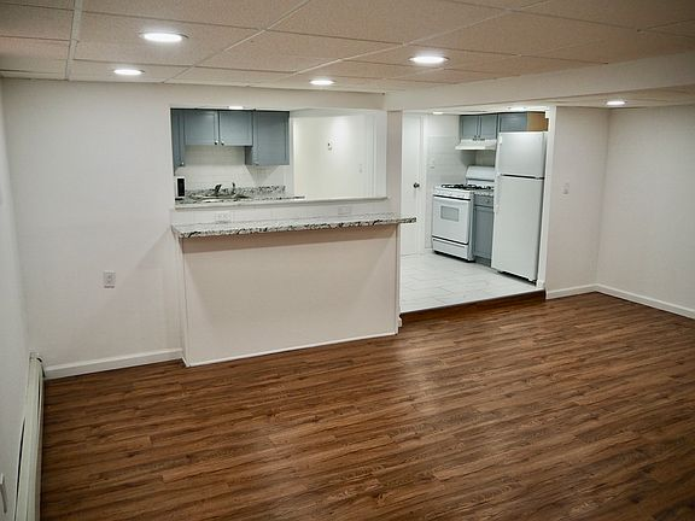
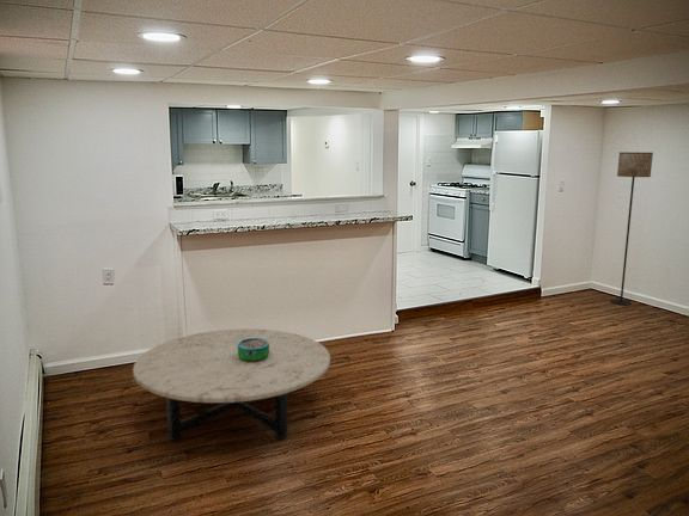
+ floor lamp [610,152,654,306]
+ decorative bowl [238,338,269,362]
+ coffee table [132,327,331,442]
